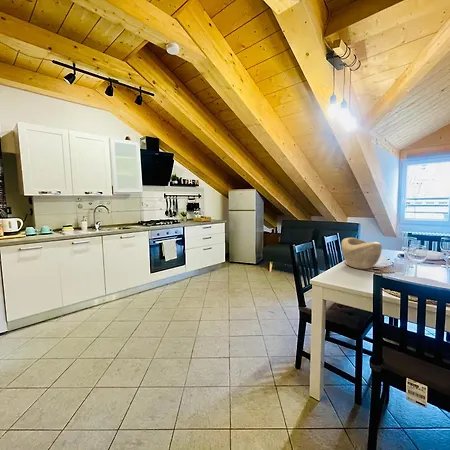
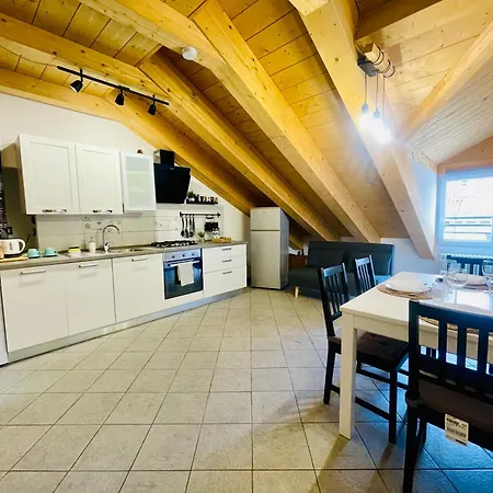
- decorative bowl [340,237,383,270]
